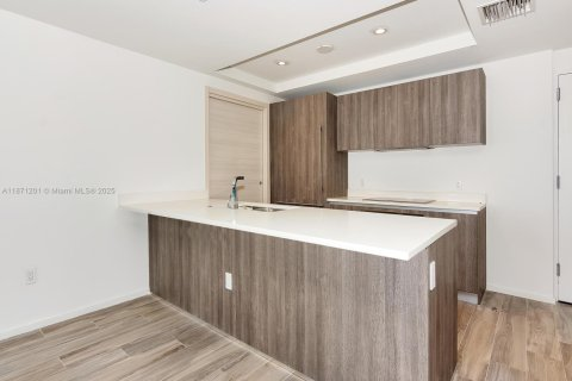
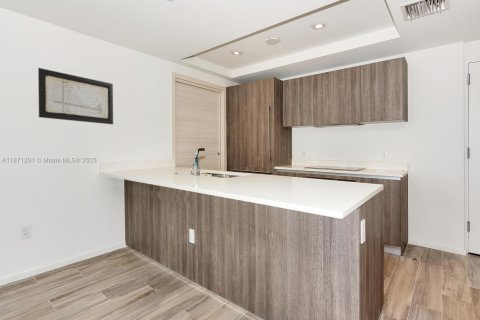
+ wall art [37,67,114,125]
